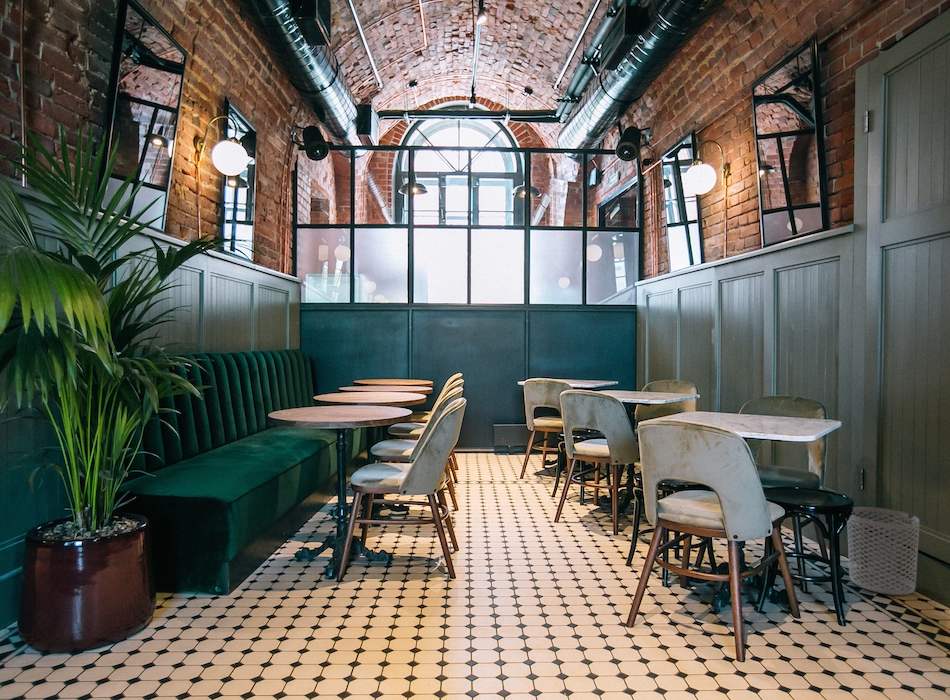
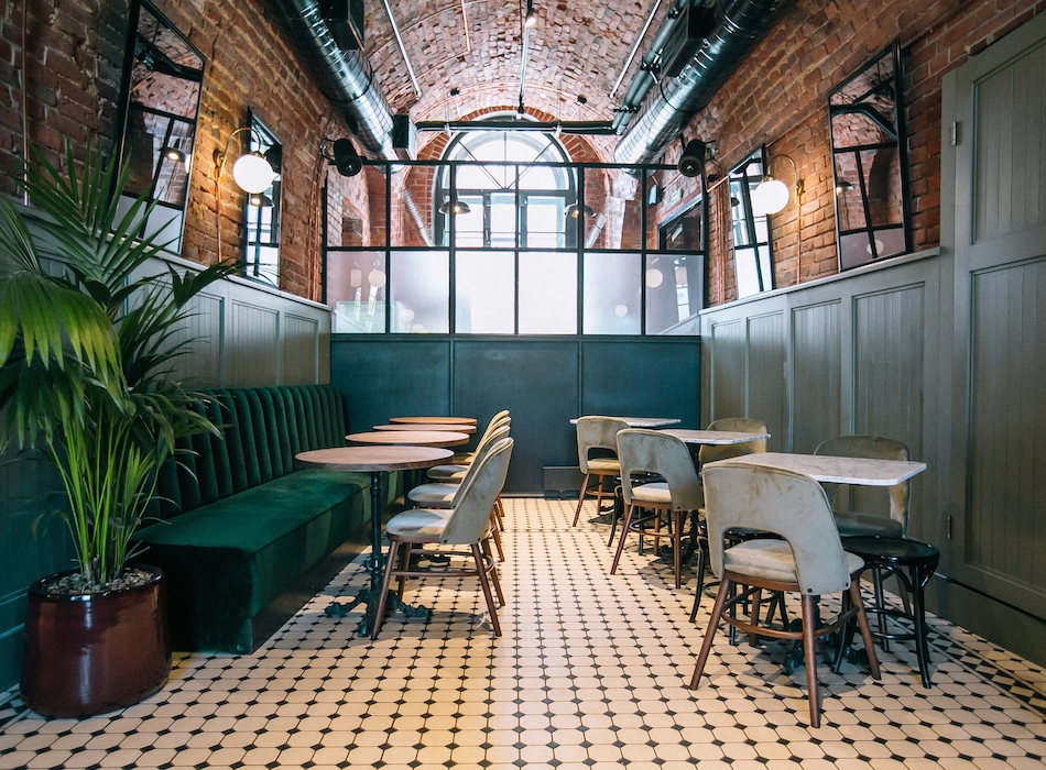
- waste bin [846,506,921,596]
